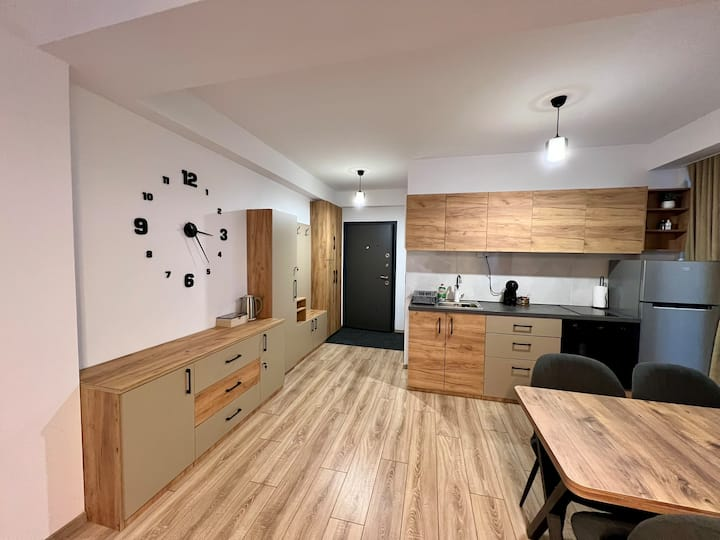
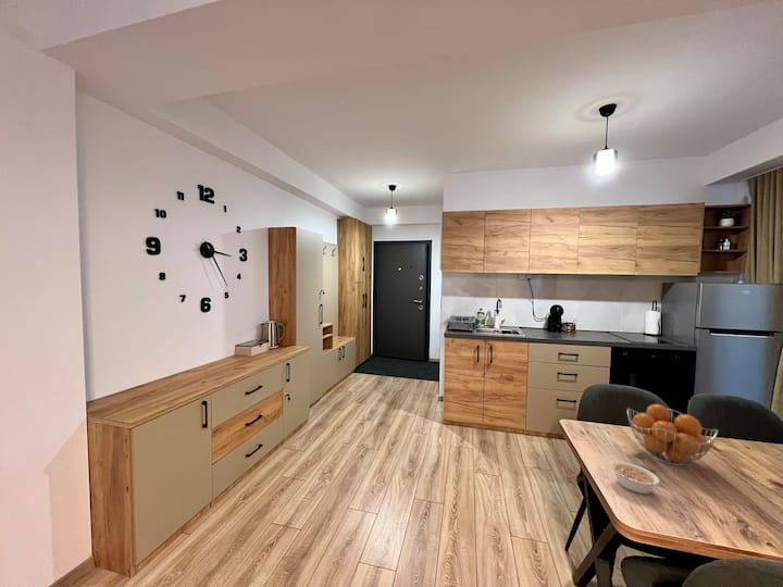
+ legume [610,461,663,495]
+ fruit basket [626,403,719,467]
